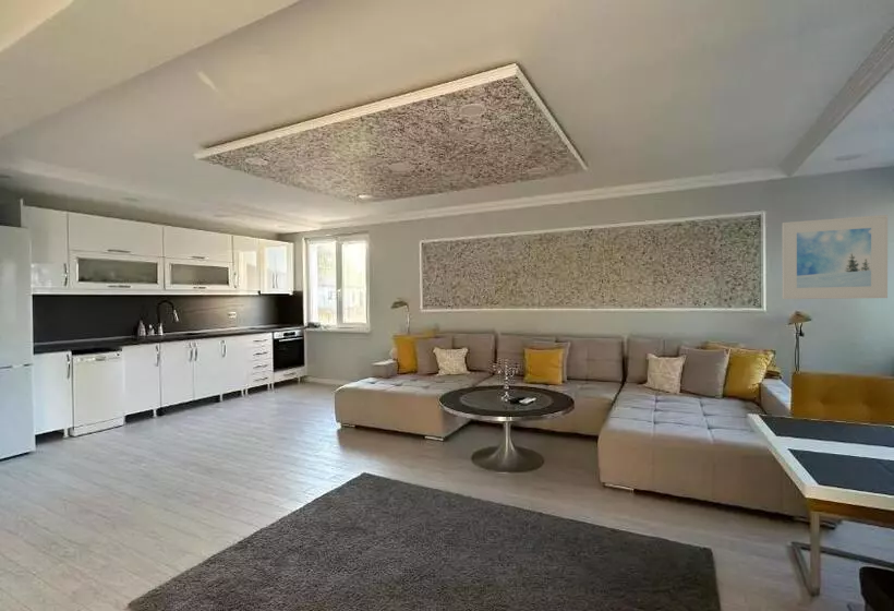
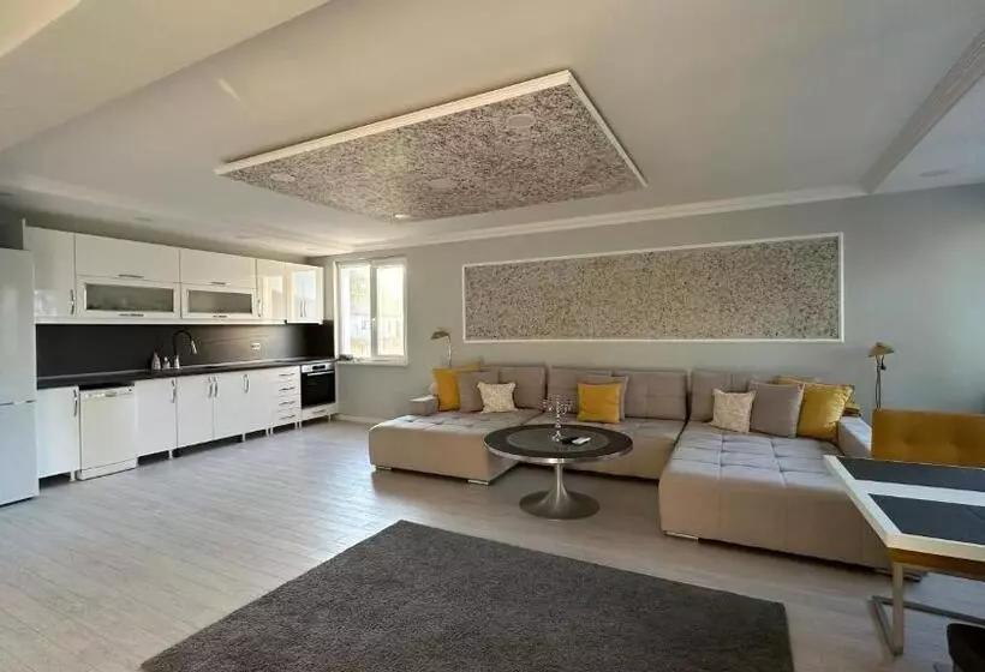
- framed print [781,214,889,300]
